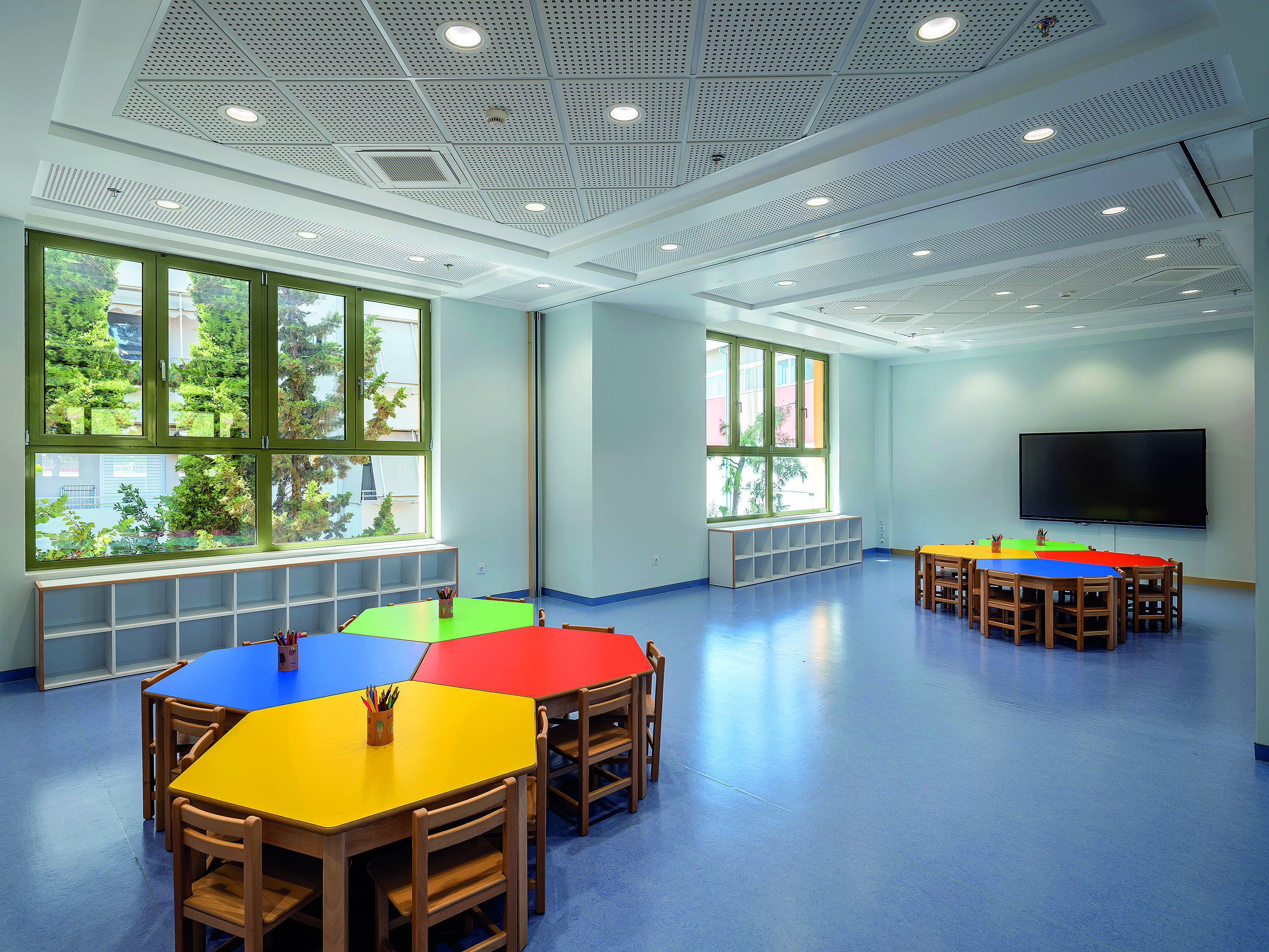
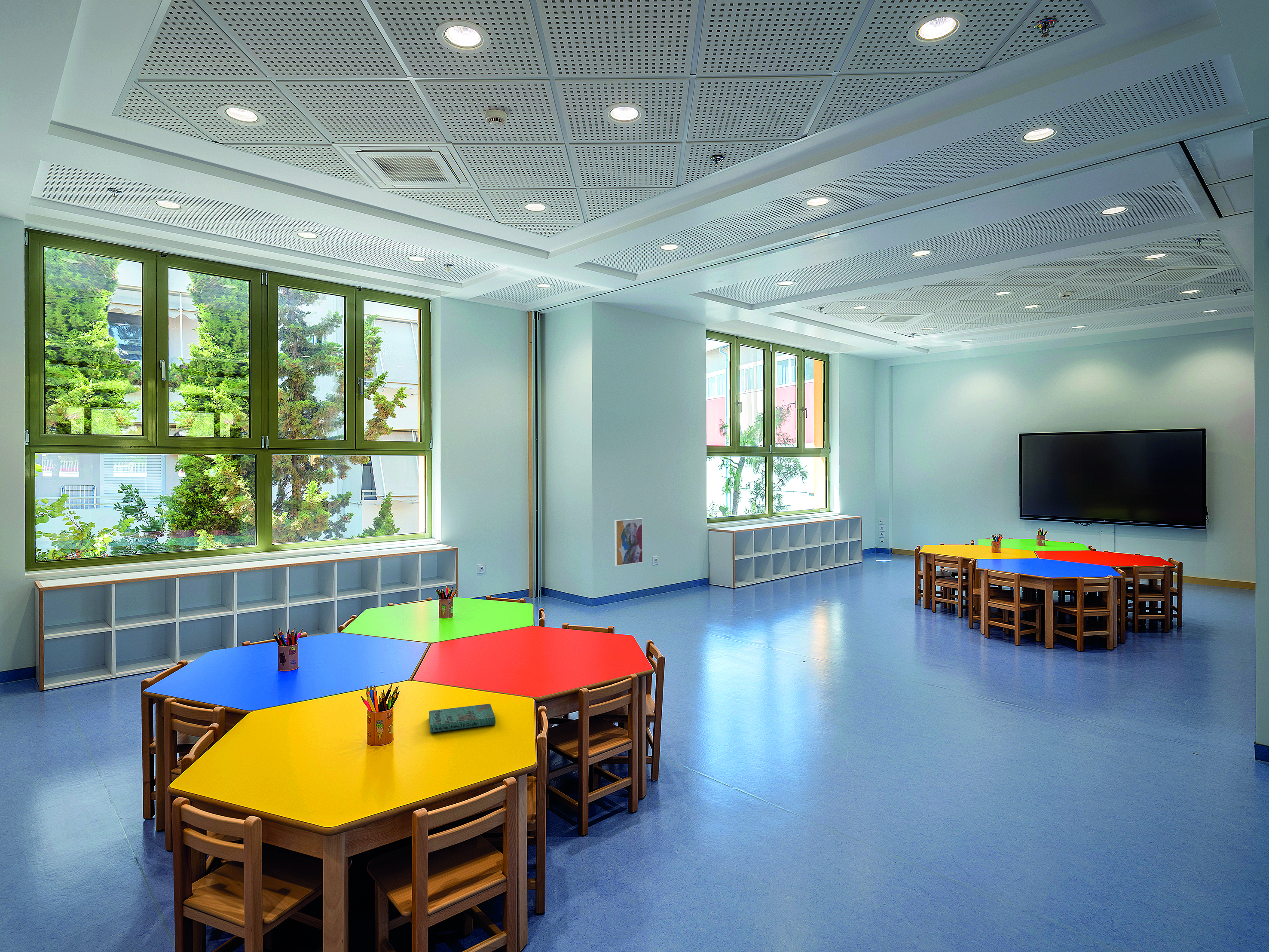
+ book [428,703,496,733]
+ wall art [614,518,643,566]
